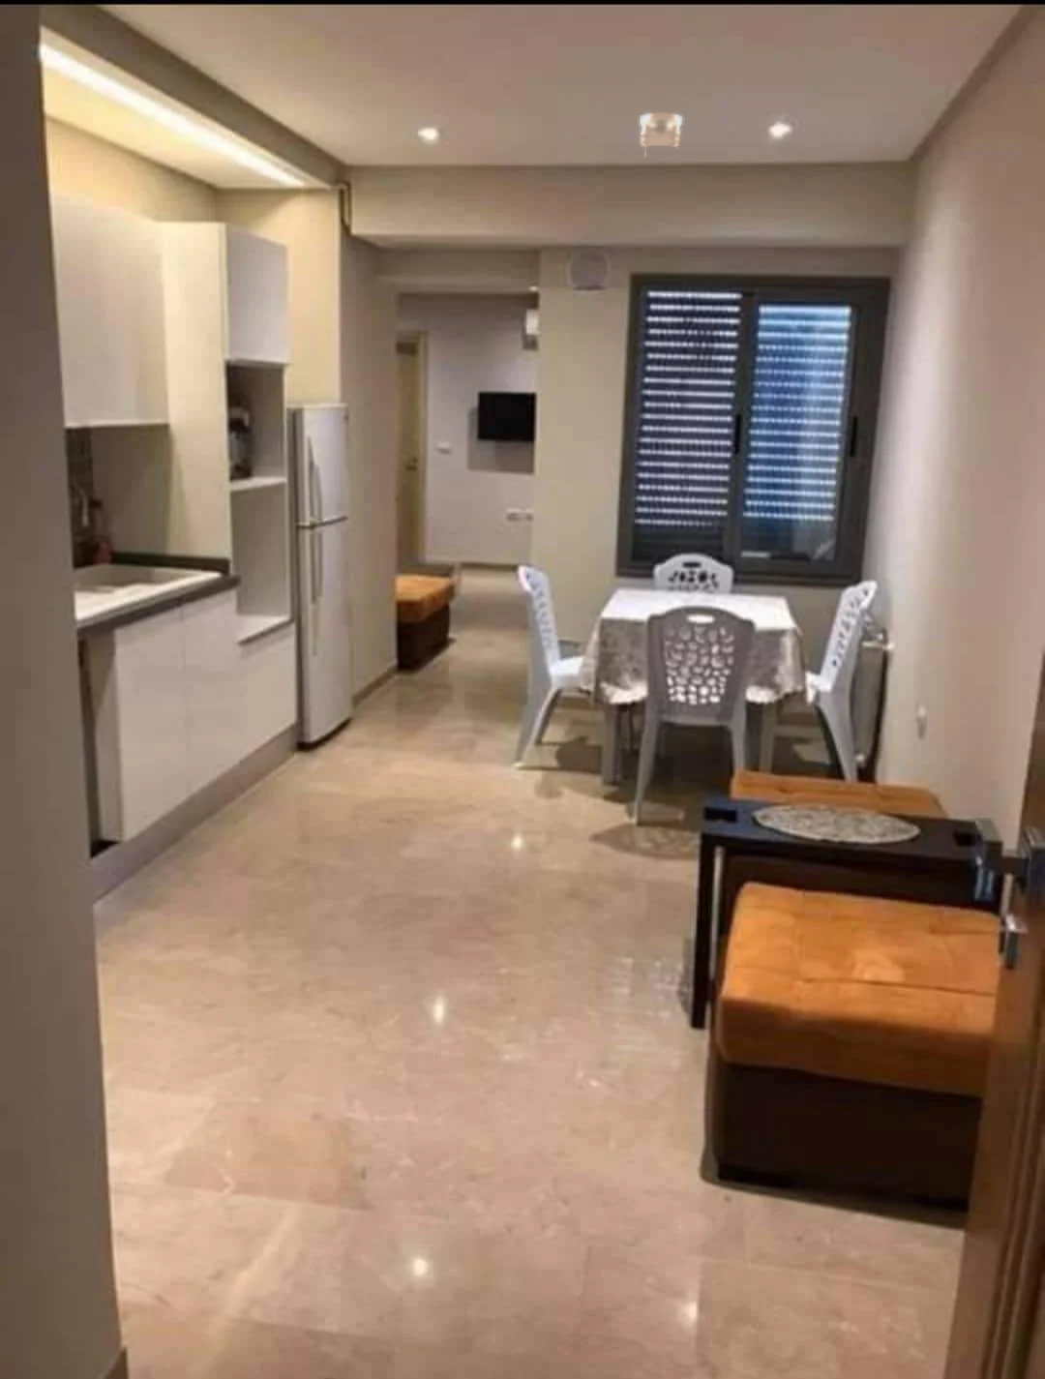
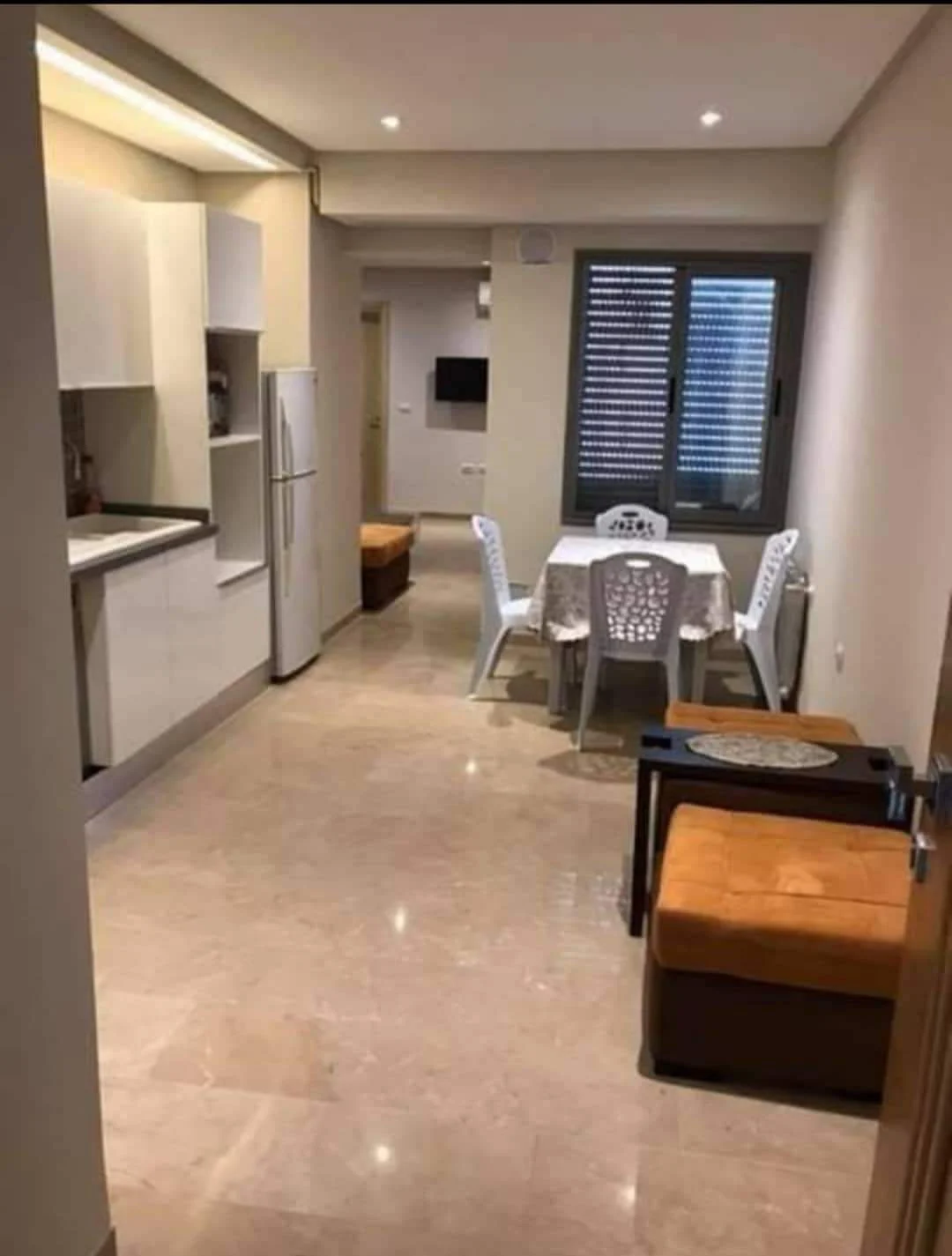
- smoke detector [639,111,683,159]
